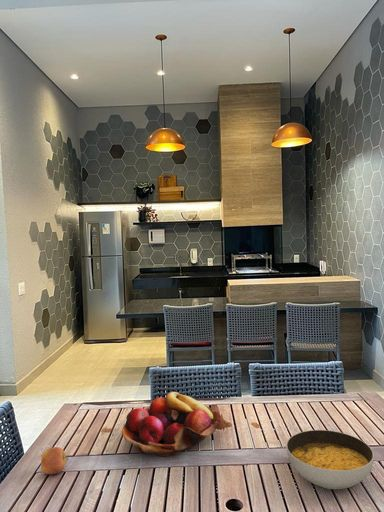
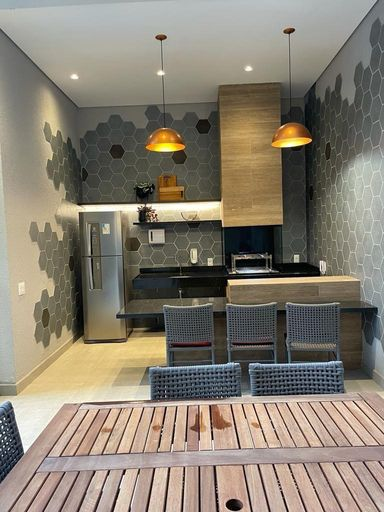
- fruit basket [121,391,223,457]
- apple [40,446,69,475]
- soup bowl [285,429,375,490]
